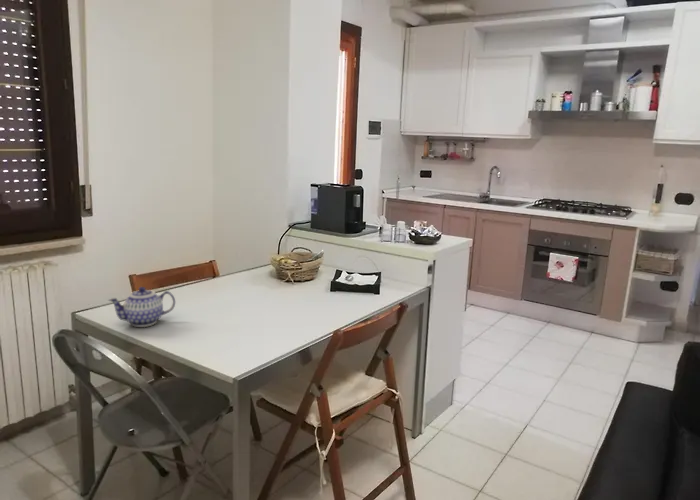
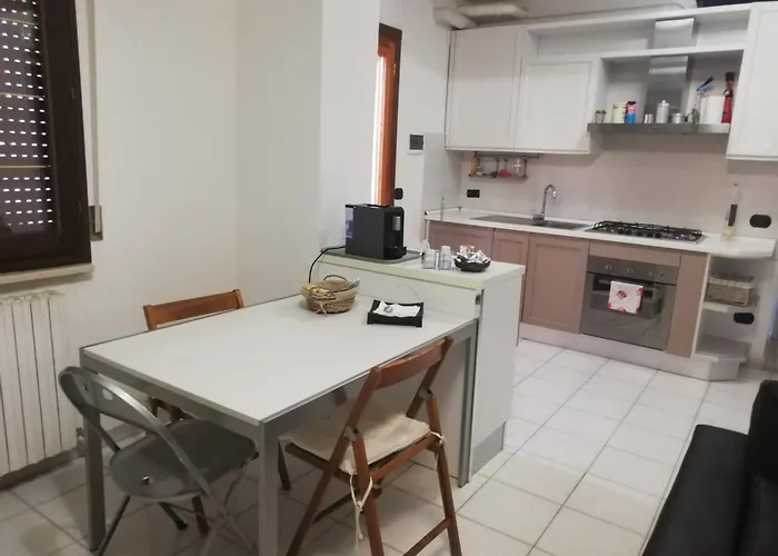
- teapot [107,286,176,328]
